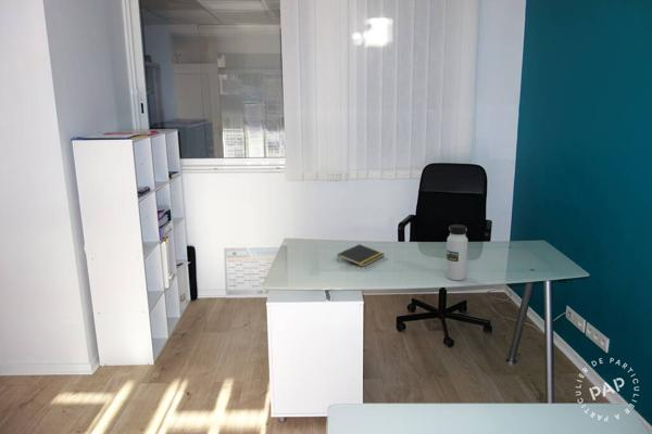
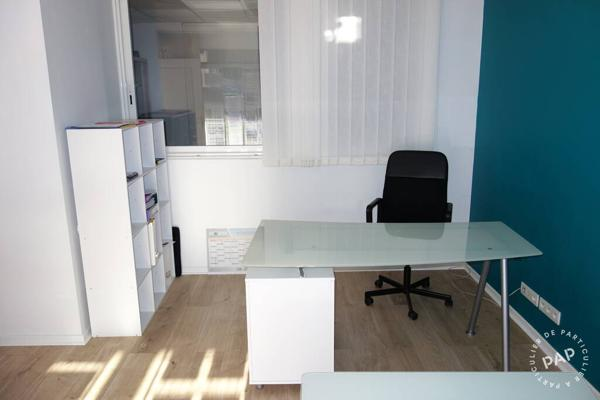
- water bottle [444,224,468,281]
- notepad [336,243,385,268]
